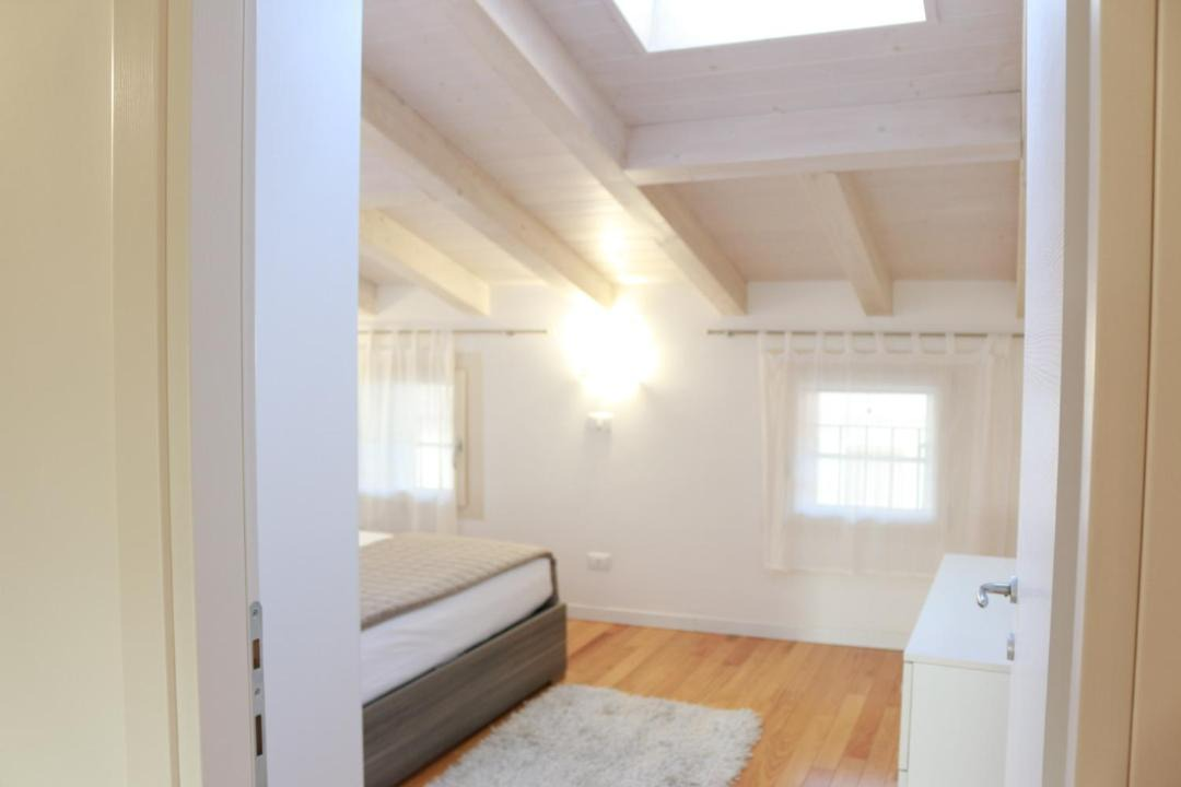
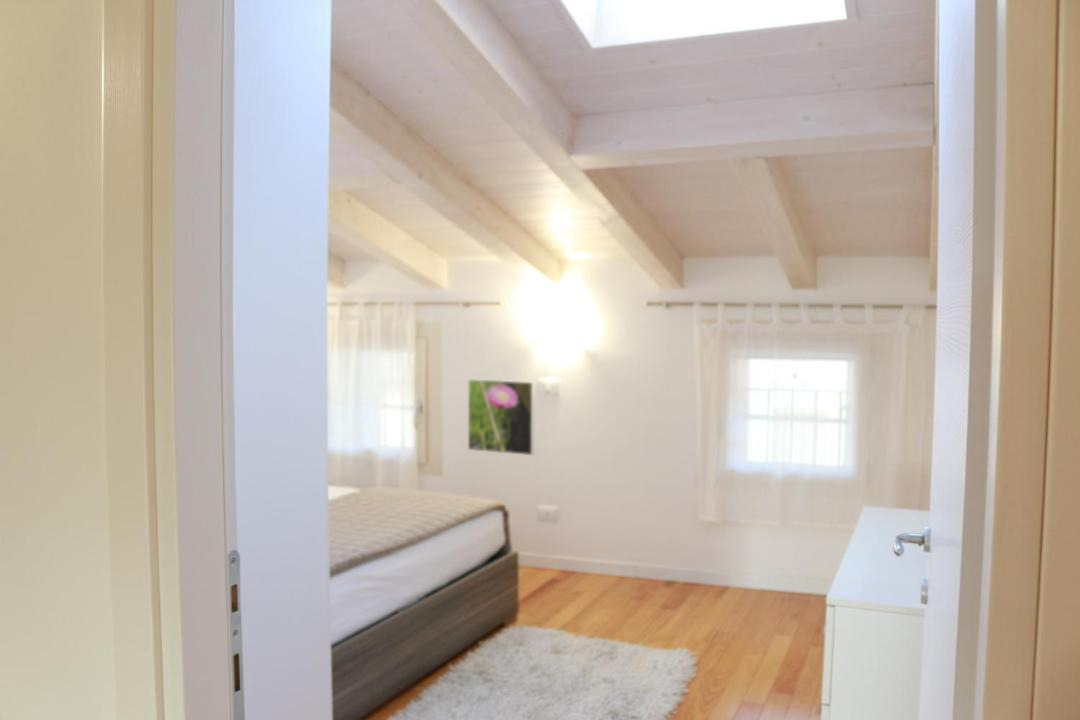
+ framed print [467,378,536,456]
